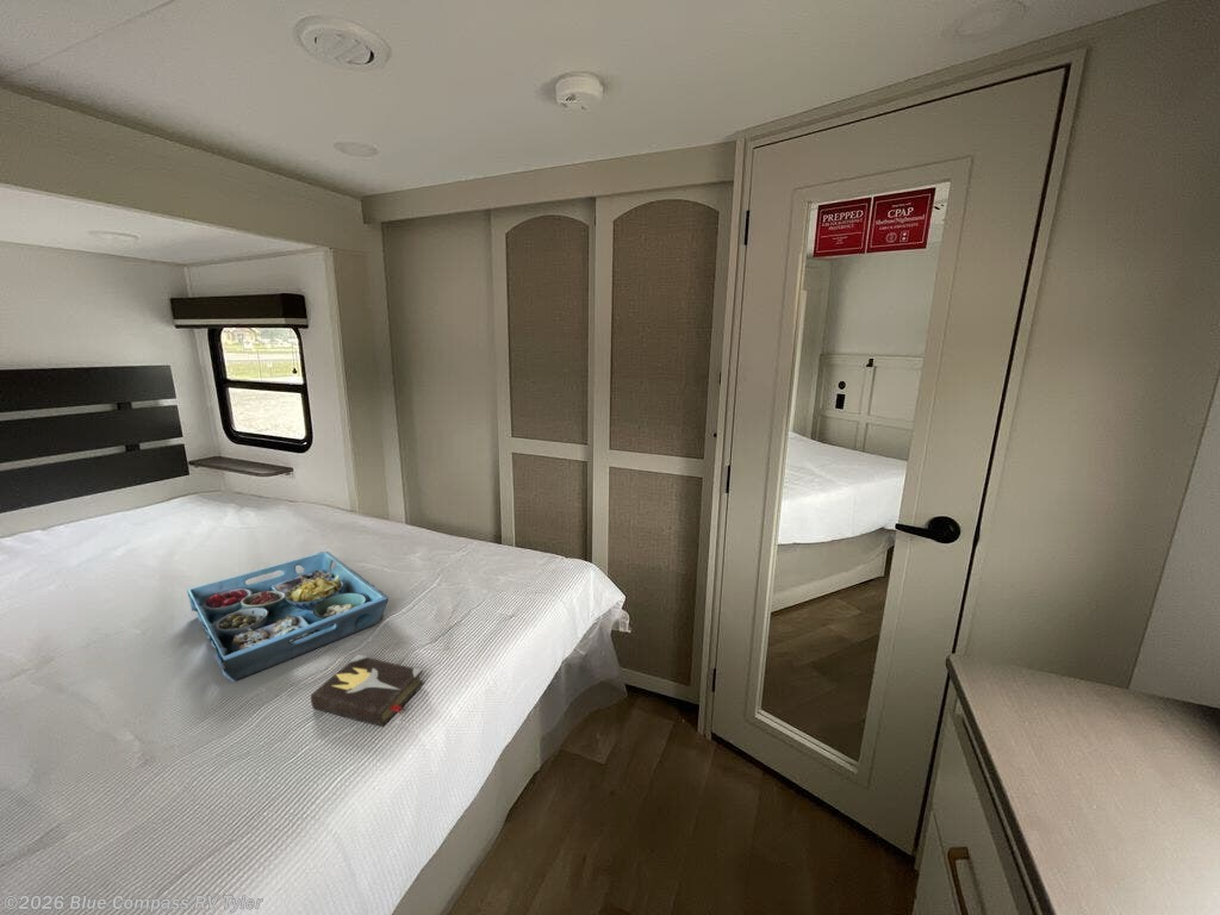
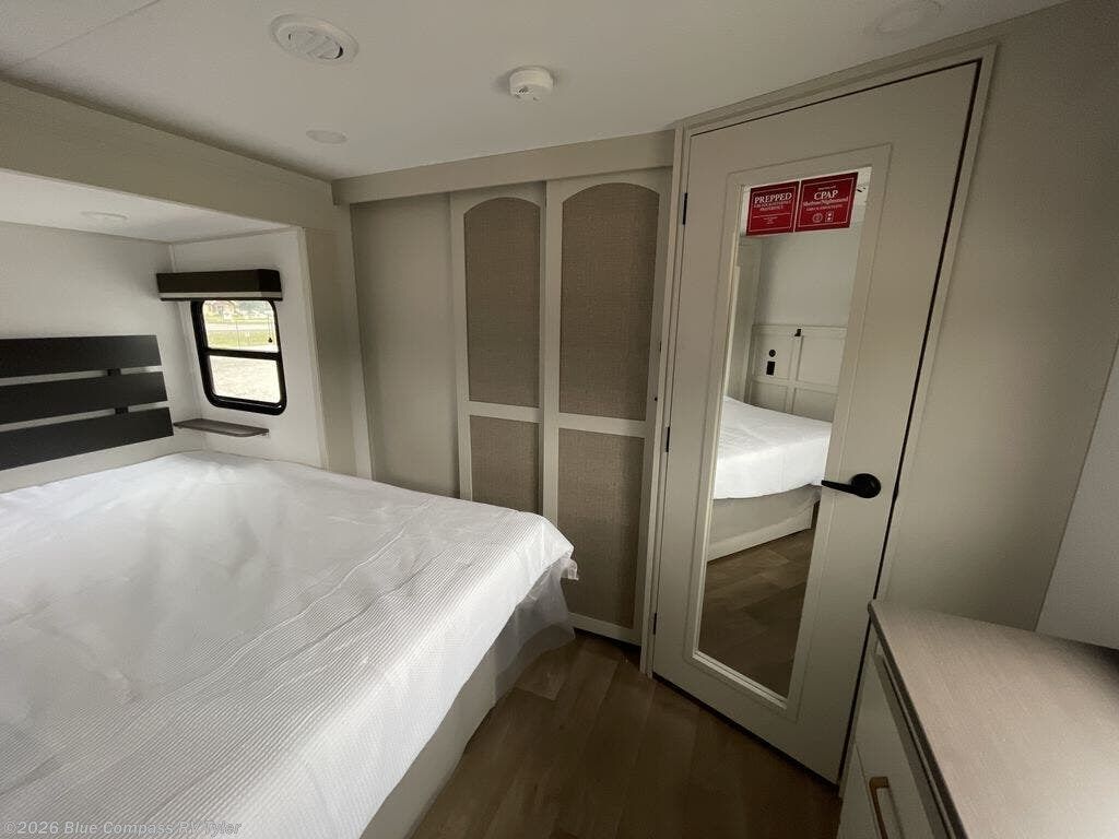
- hardback book [310,653,425,728]
- serving tray [186,550,390,683]
